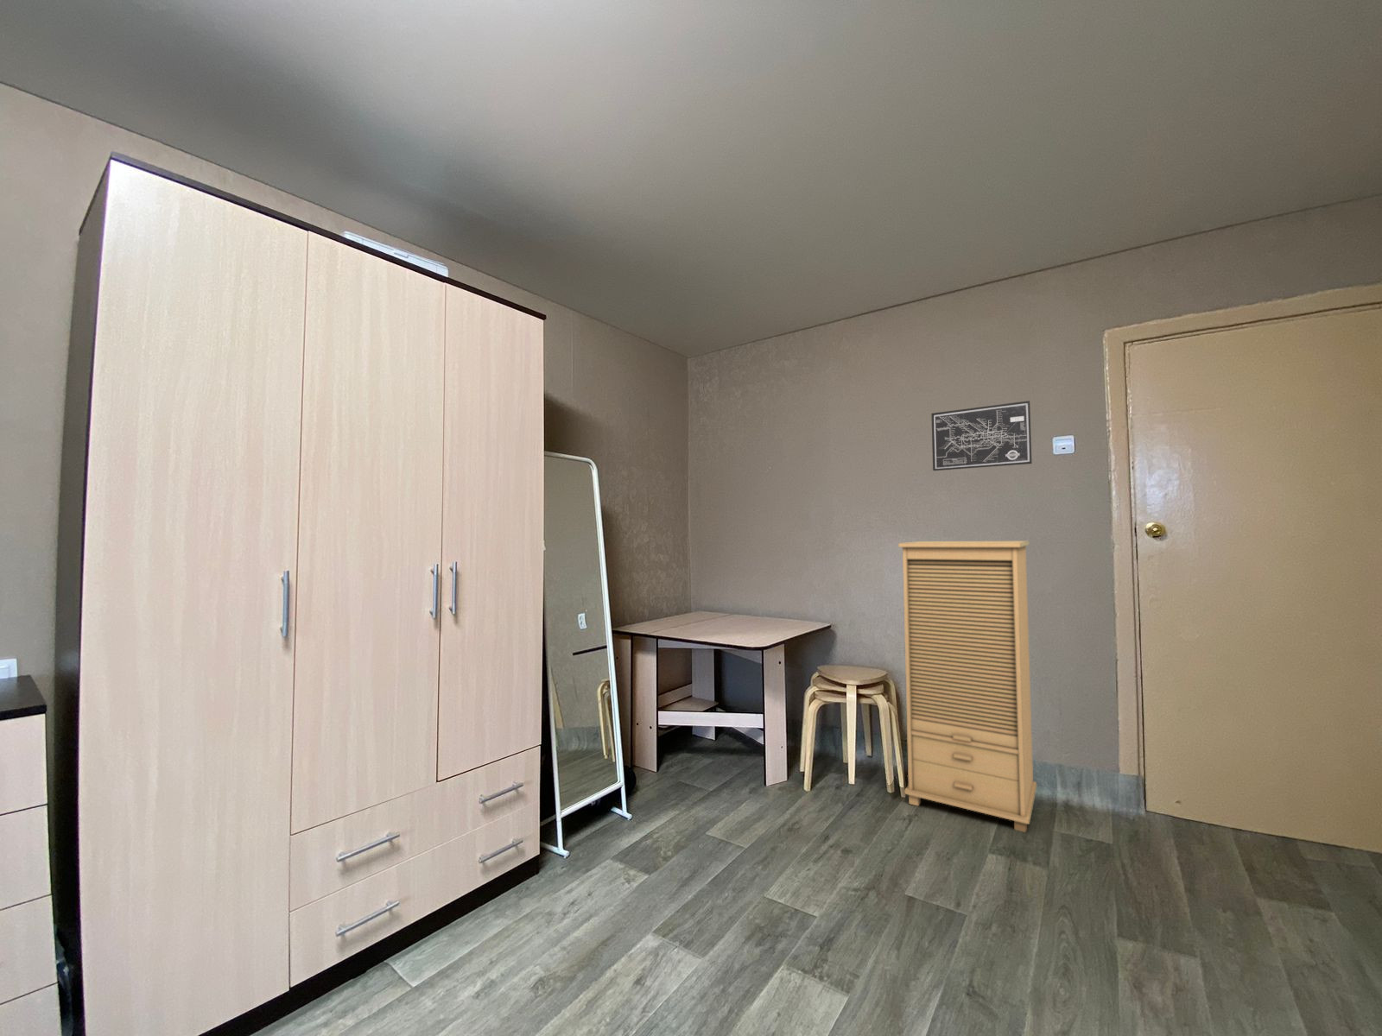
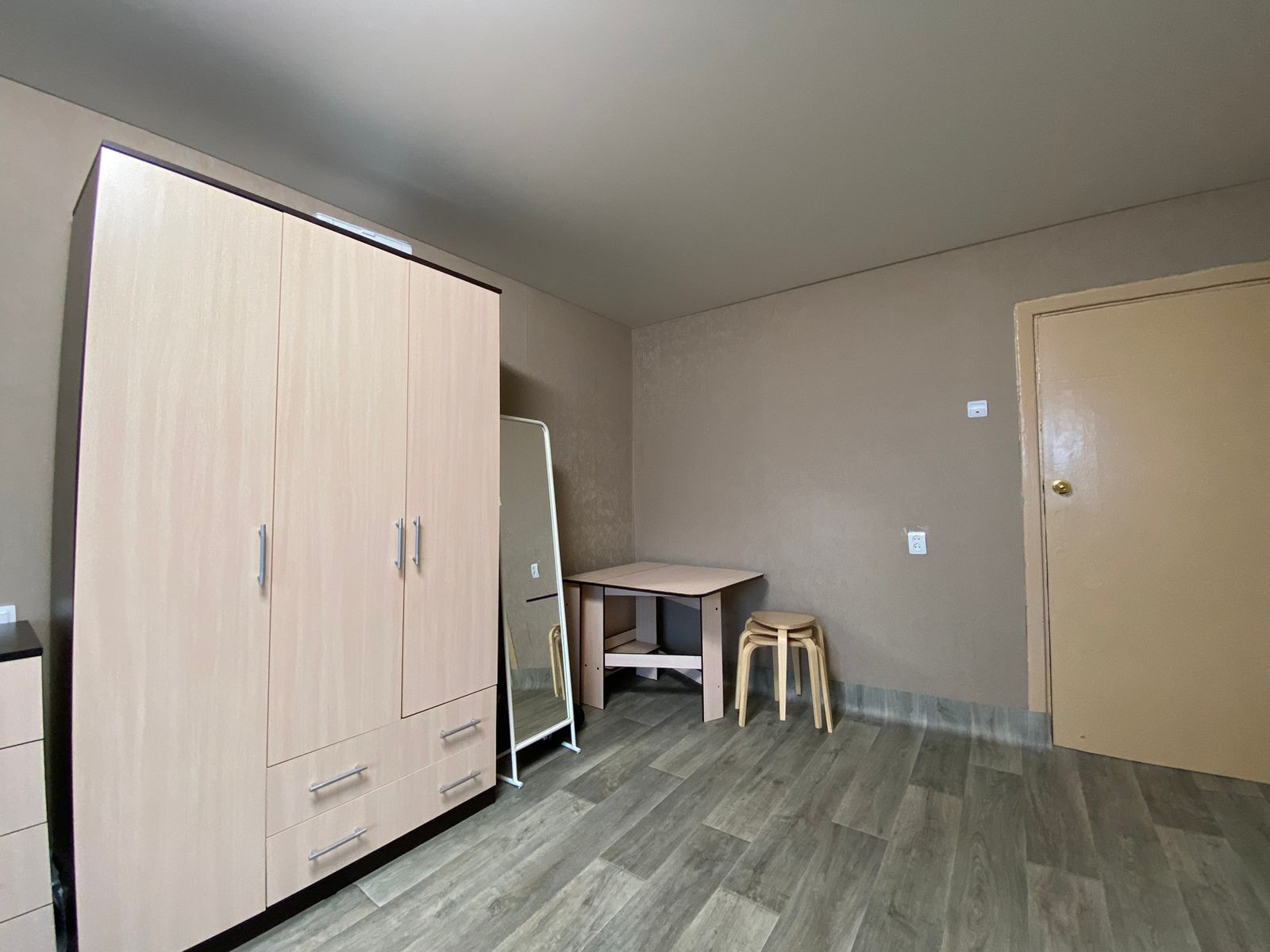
- wall art [930,399,1033,471]
- cabinet [898,541,1037,834]
